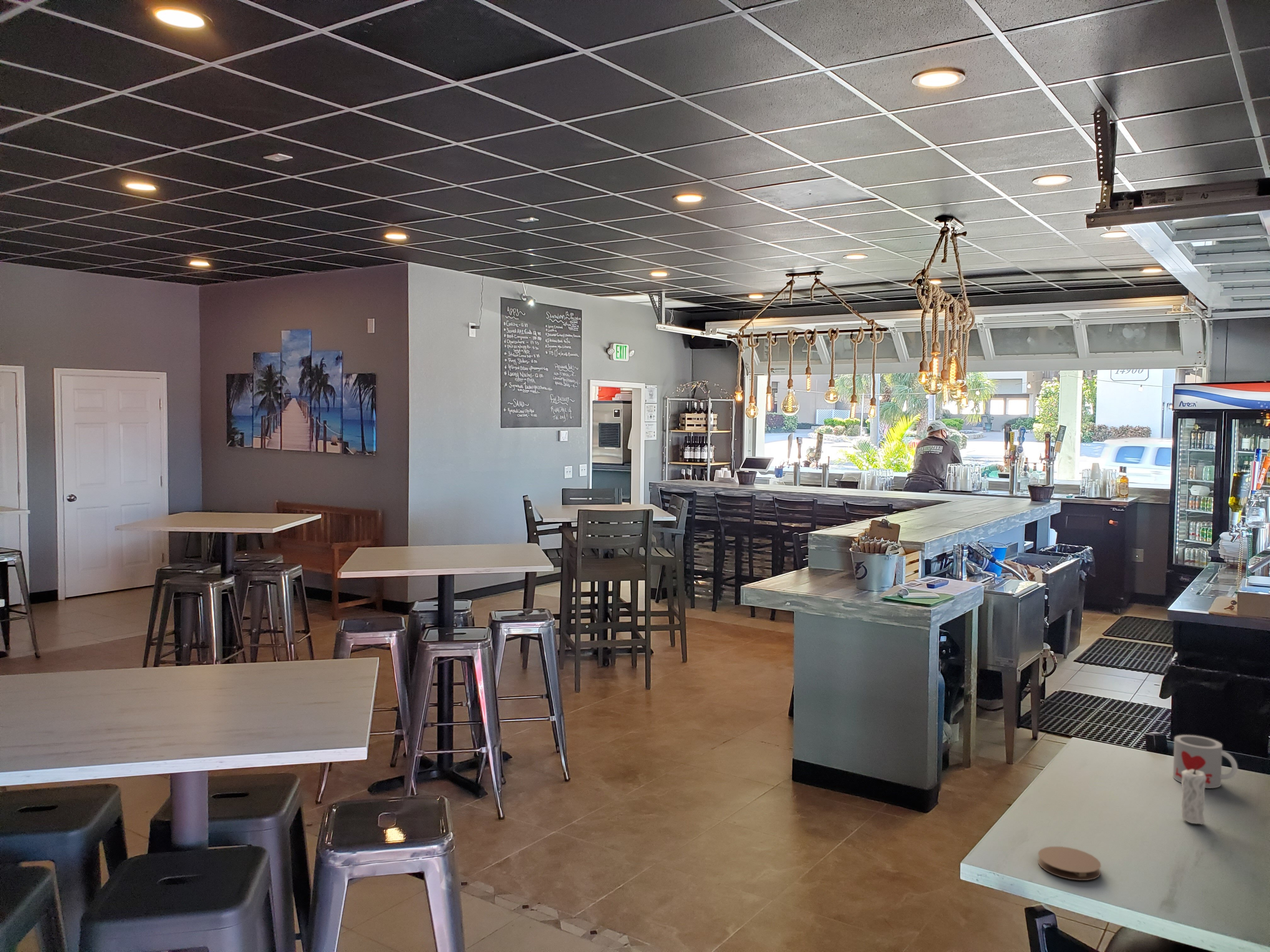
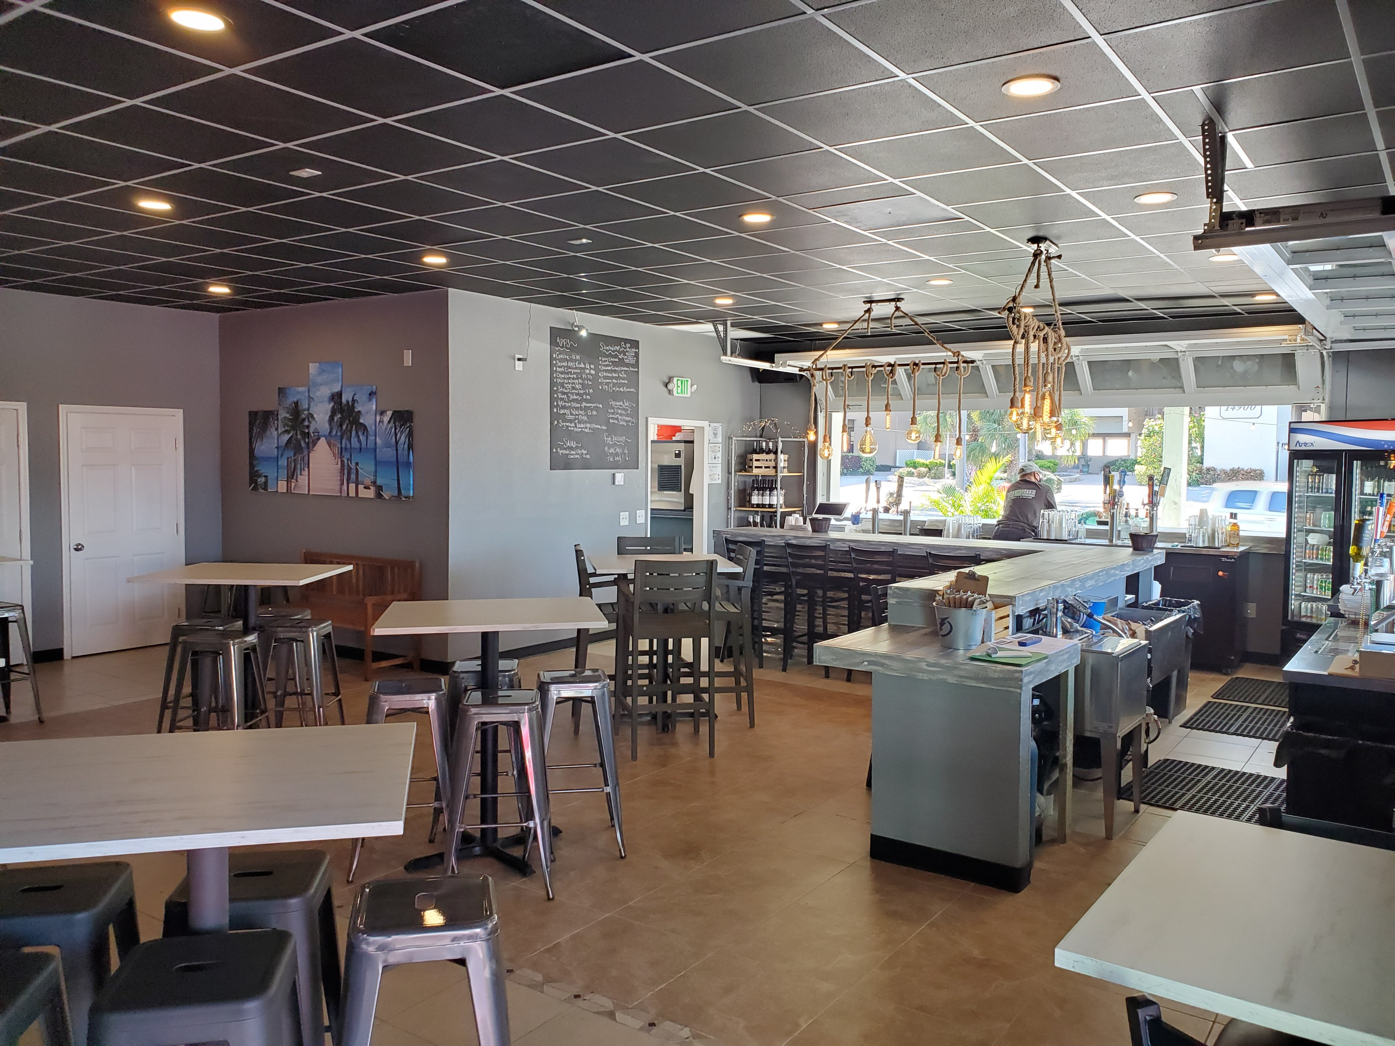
- mug [1173,734,1238,788]
- coaster [1038,846,1101,881]
- candle [1181,764,1206,825]
